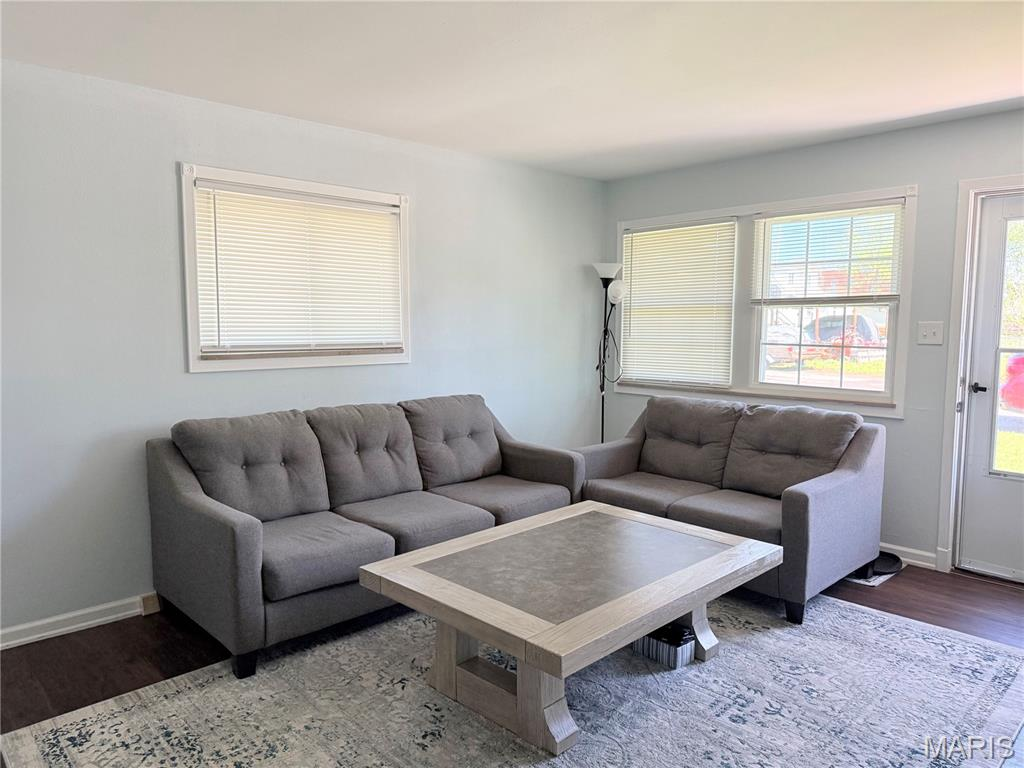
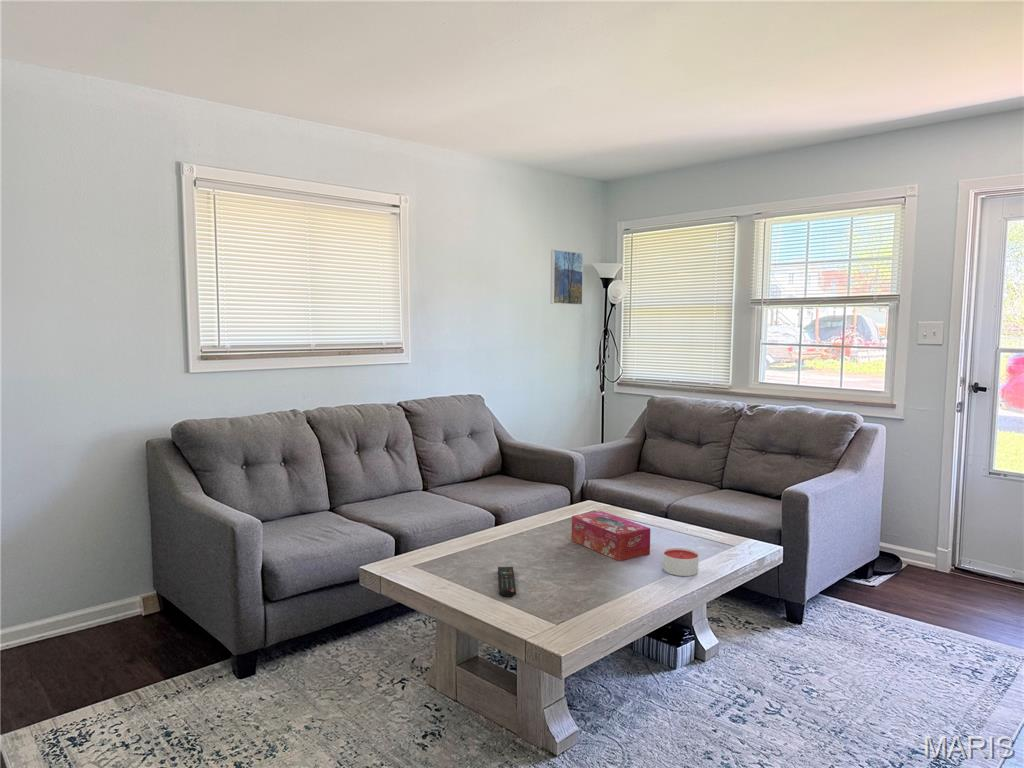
+ candle [662,547,700,577]
+ tissue box [571,510,651,562]
+ remote control [497,566,517,598]
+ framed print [550,249,584,306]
